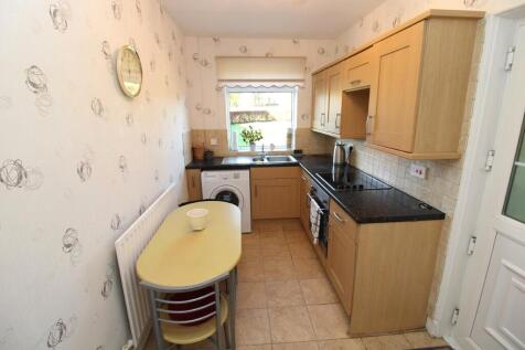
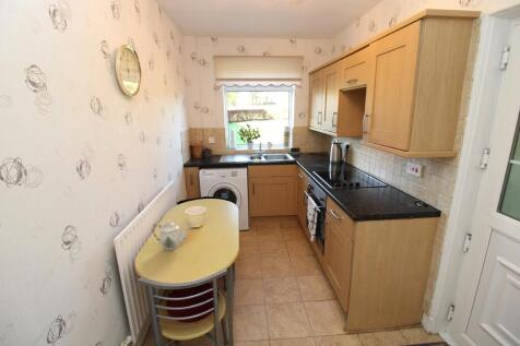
+ teapot [151,218,188,251]
